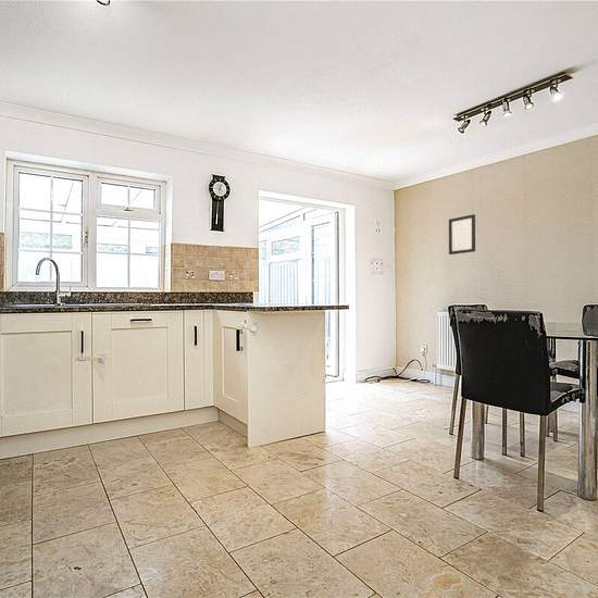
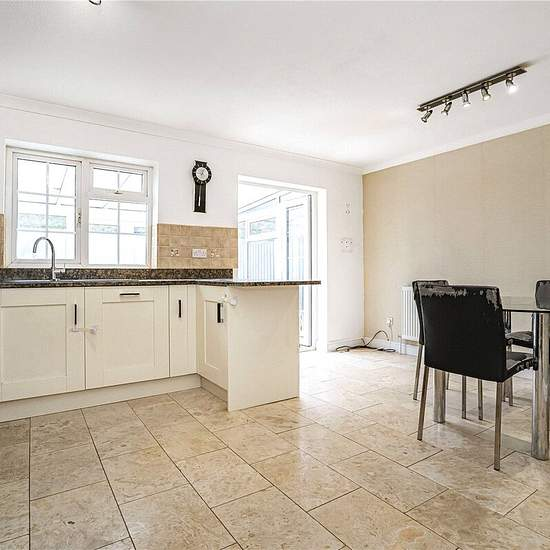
- picture frame [448,213,476,256]
